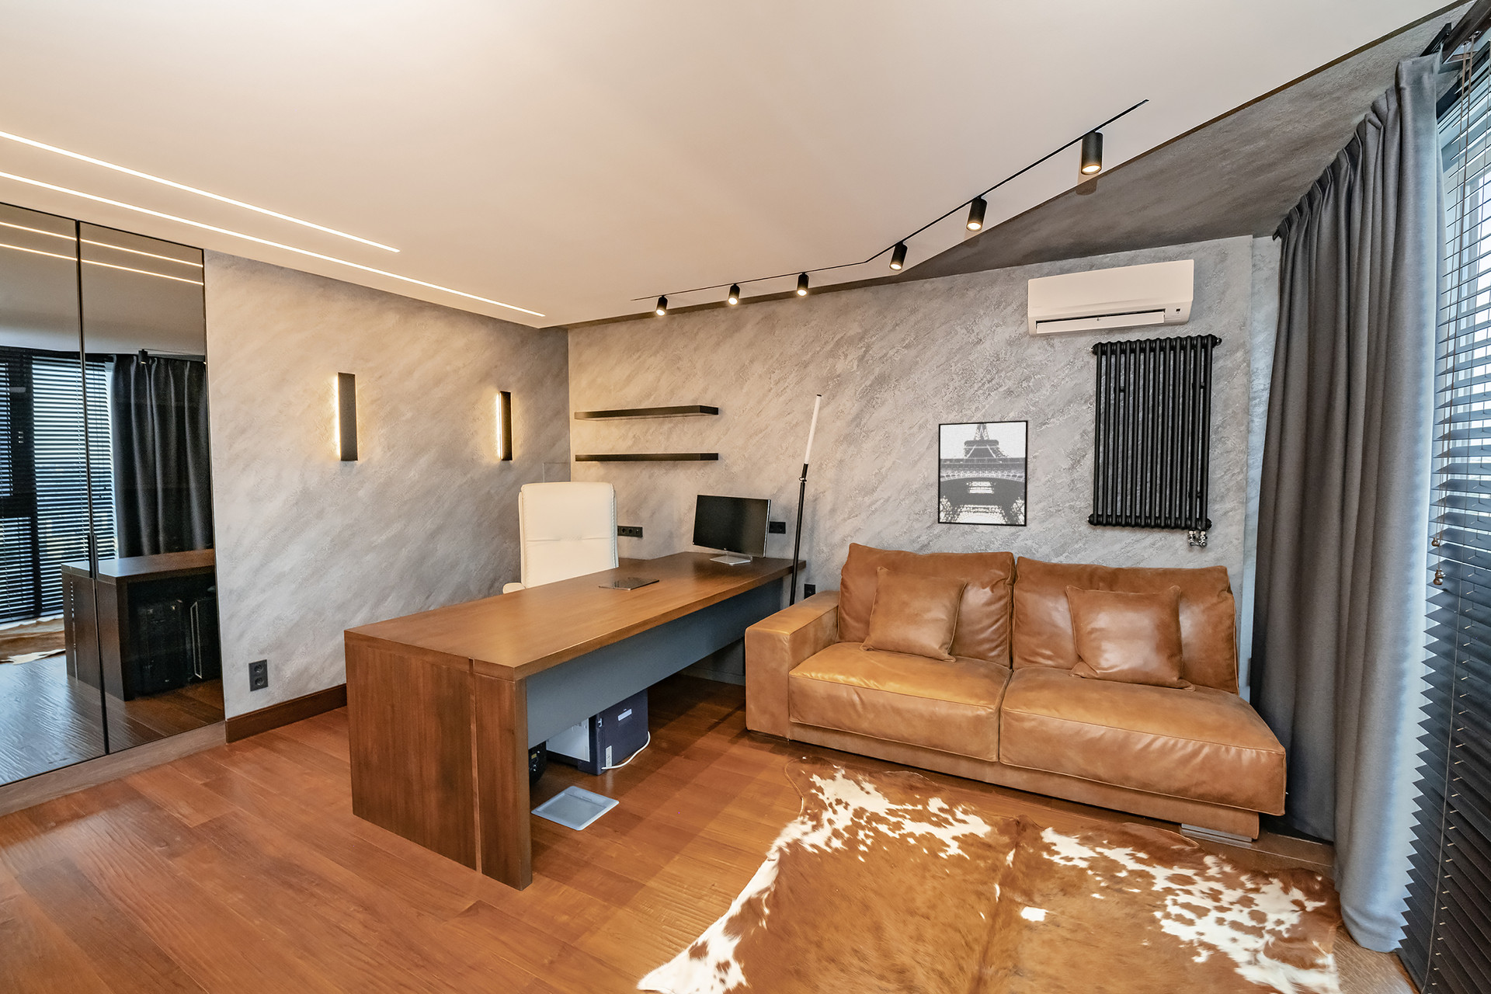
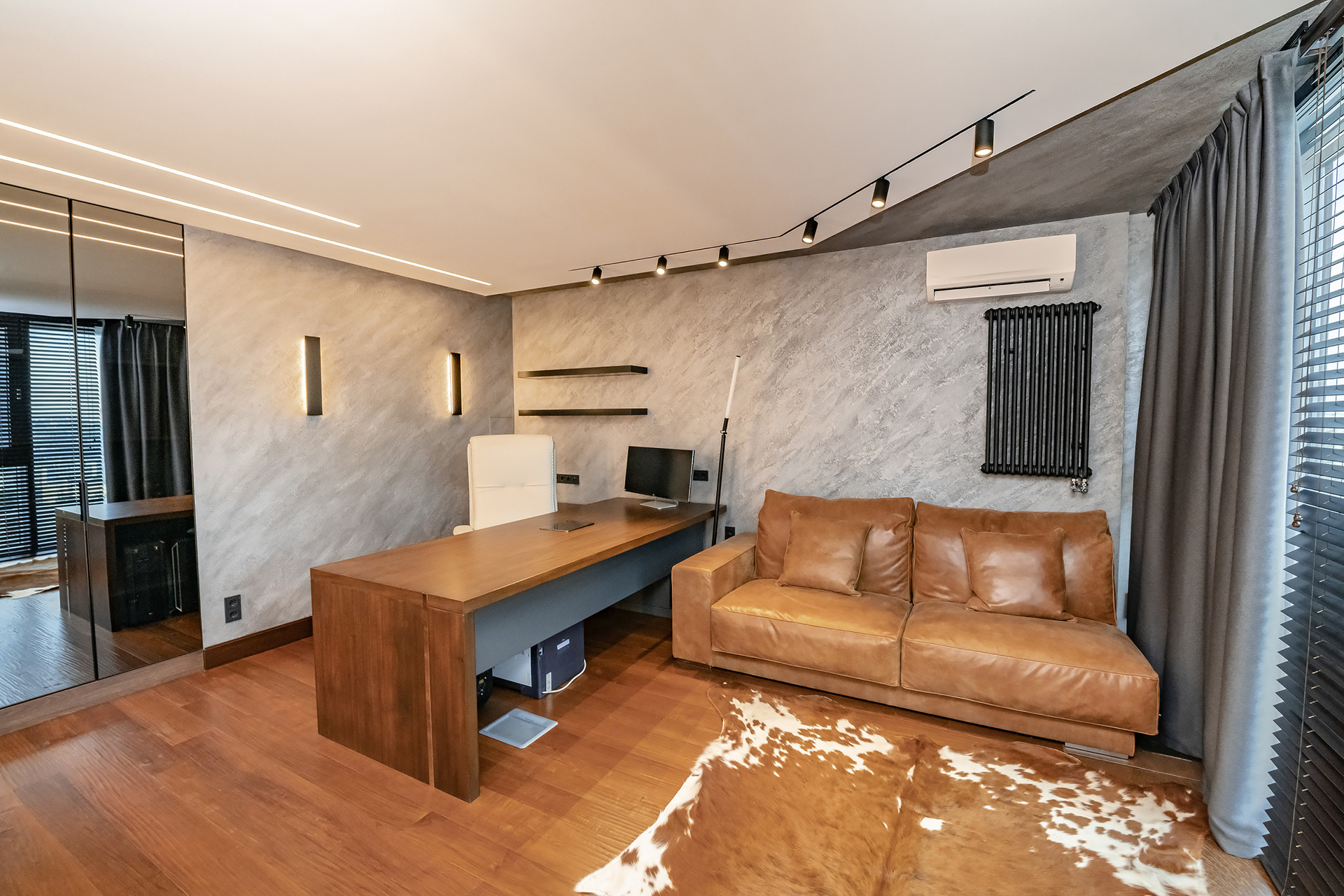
- wall art [937,419,1030,527]
